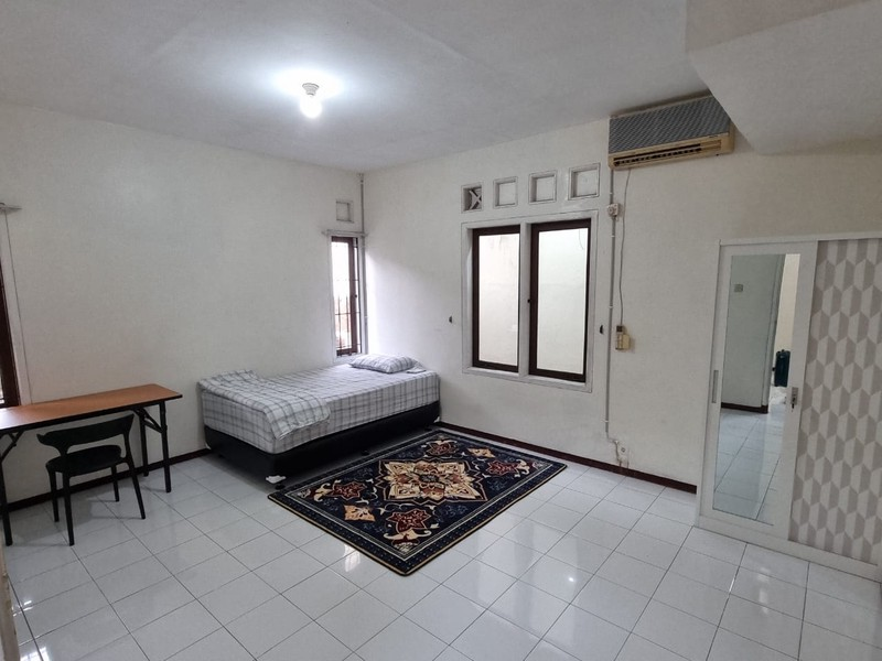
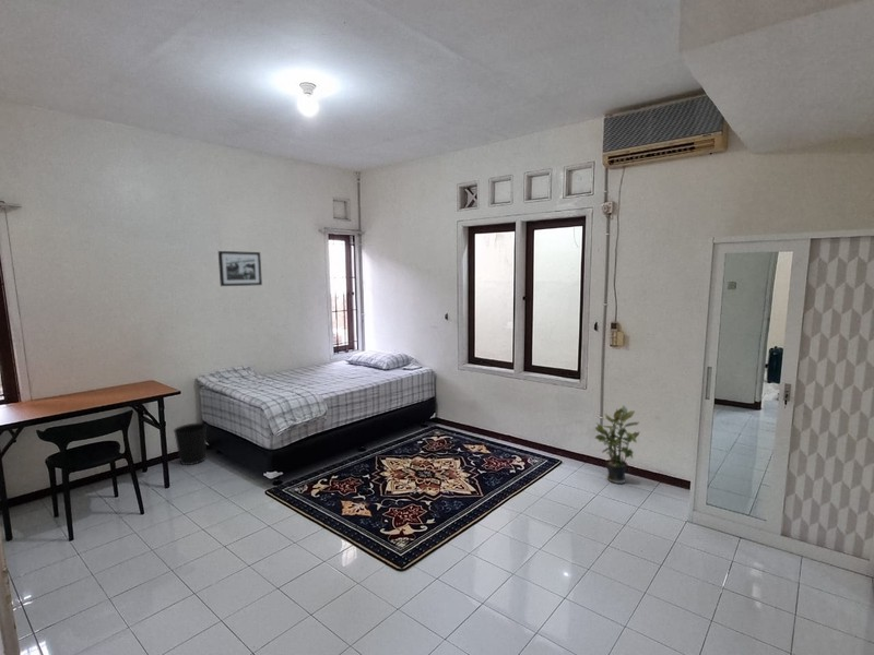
+ picture frame [217,250,263,287]
+ potted plant [593,404,641,485]
+ wastebasket [173,422,208,466]
